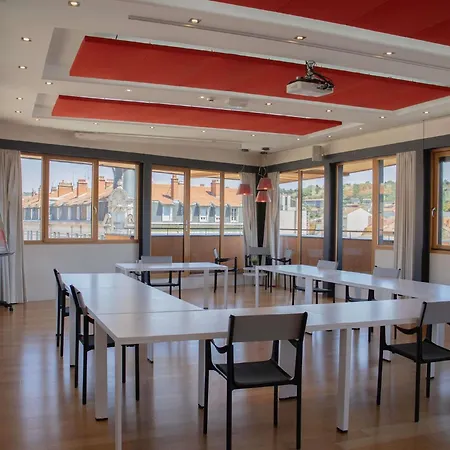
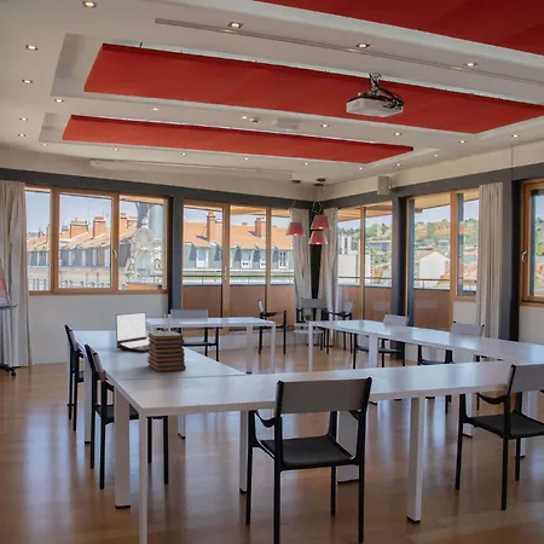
+ book stack [146,330,187,372]
+ laptop [115,311,150,353]
